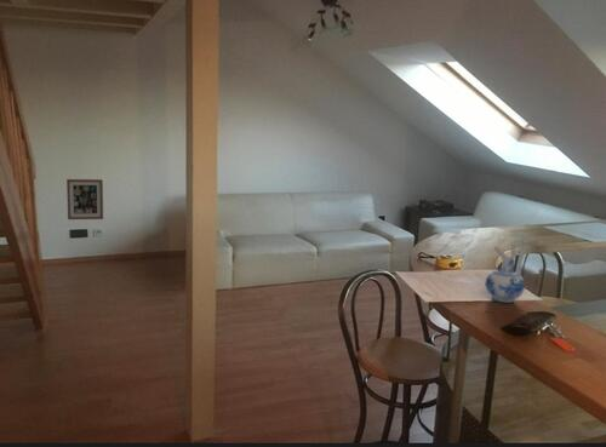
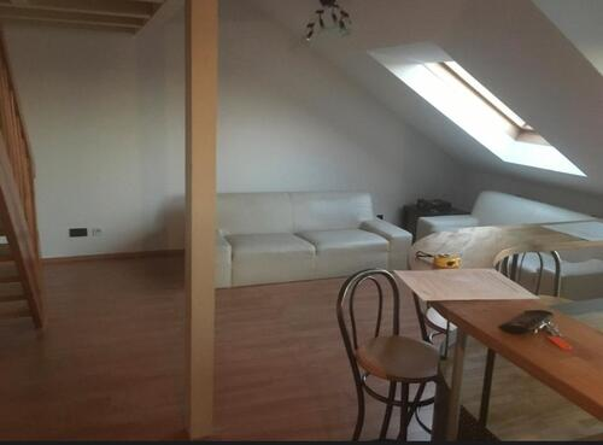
- wall art [65,178,104,220]
- ceramic pitcher [485,237,527,303]
